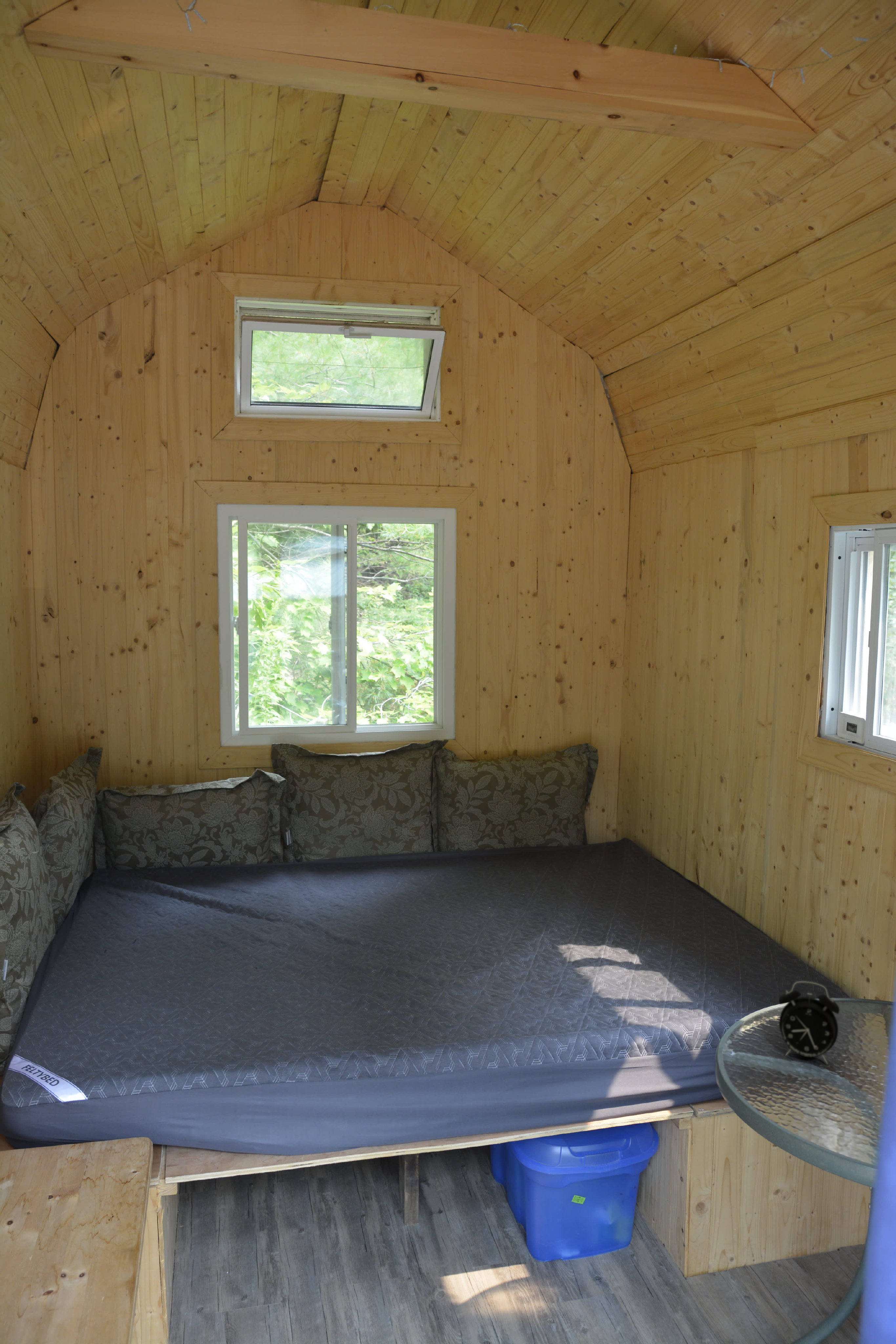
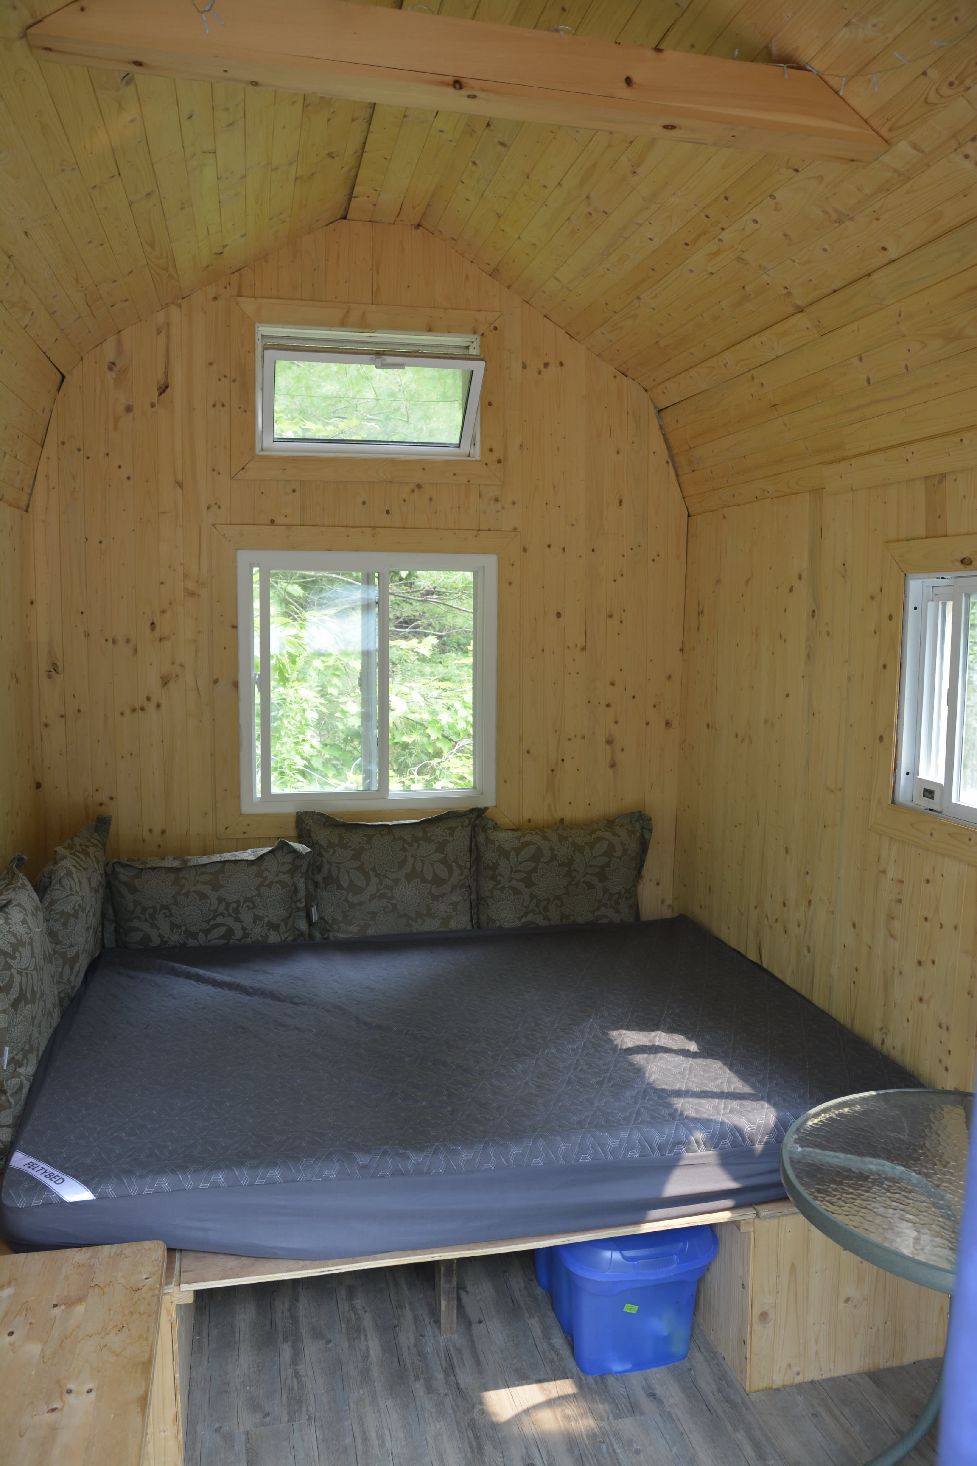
- alarm clock [778,981,840,1064]
